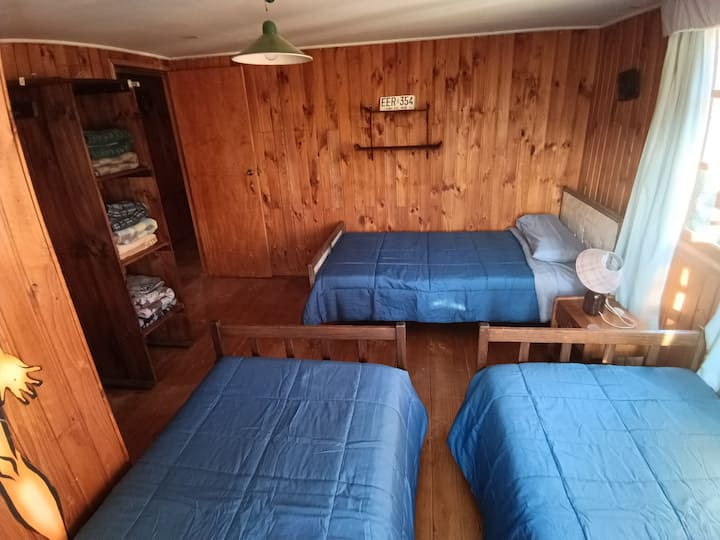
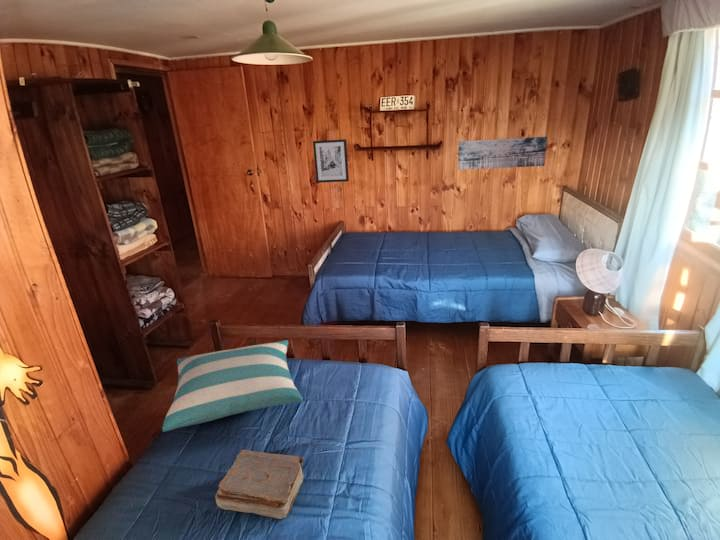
+ pillow [161,339,304,433]
+ wall art [457,136,548,171]
+ book [214,448,305,520]
+ wall art [312,138,350,184]
